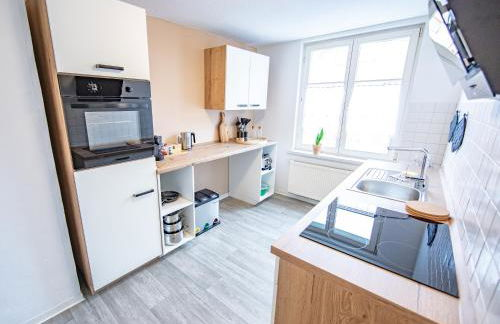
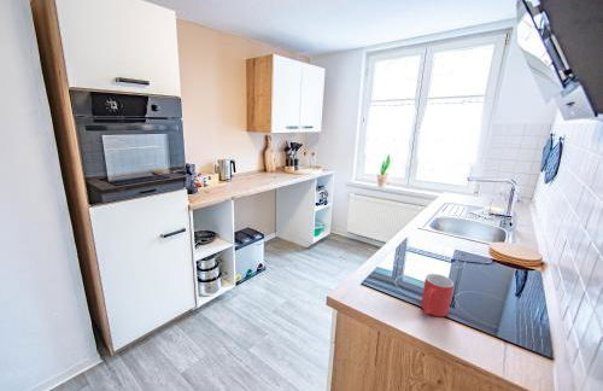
+ mug [420,273,455,317]
